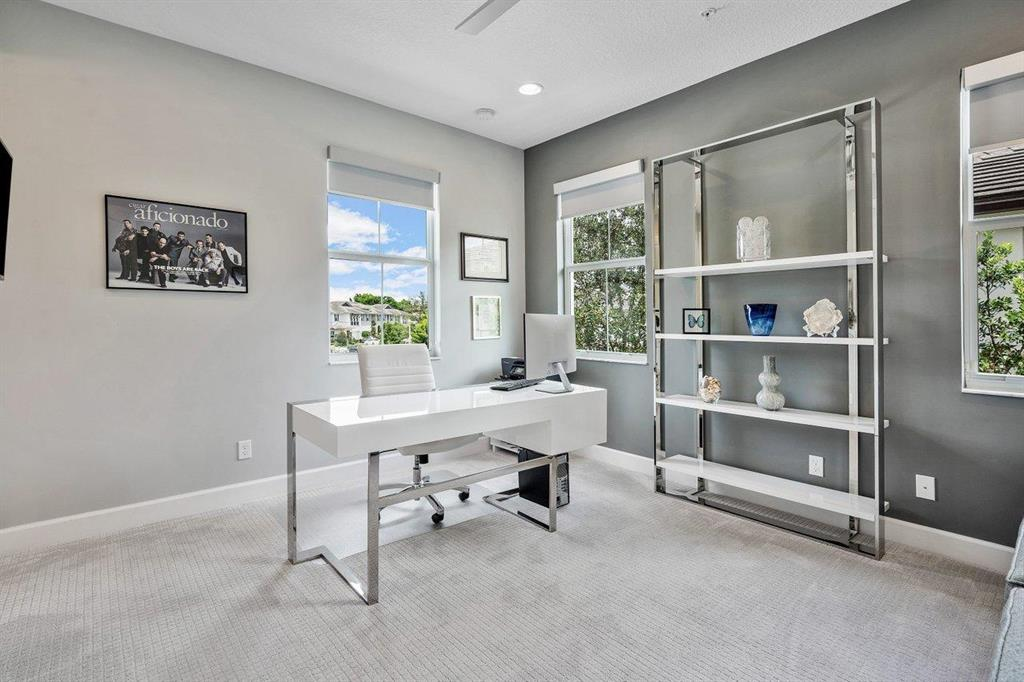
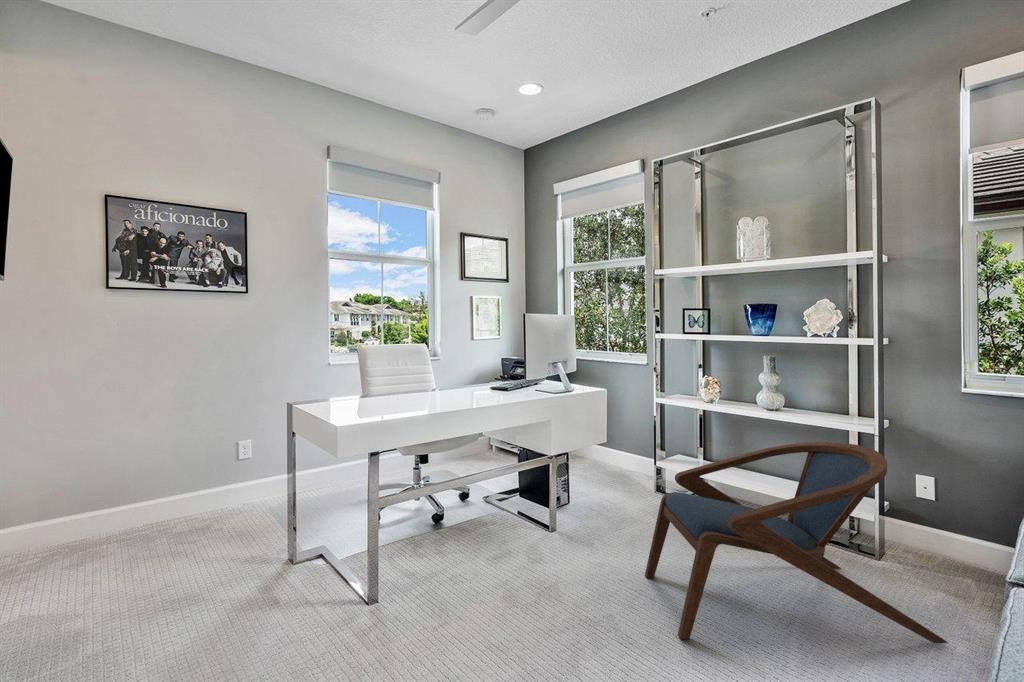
+ armchair [644,441,949,644]
